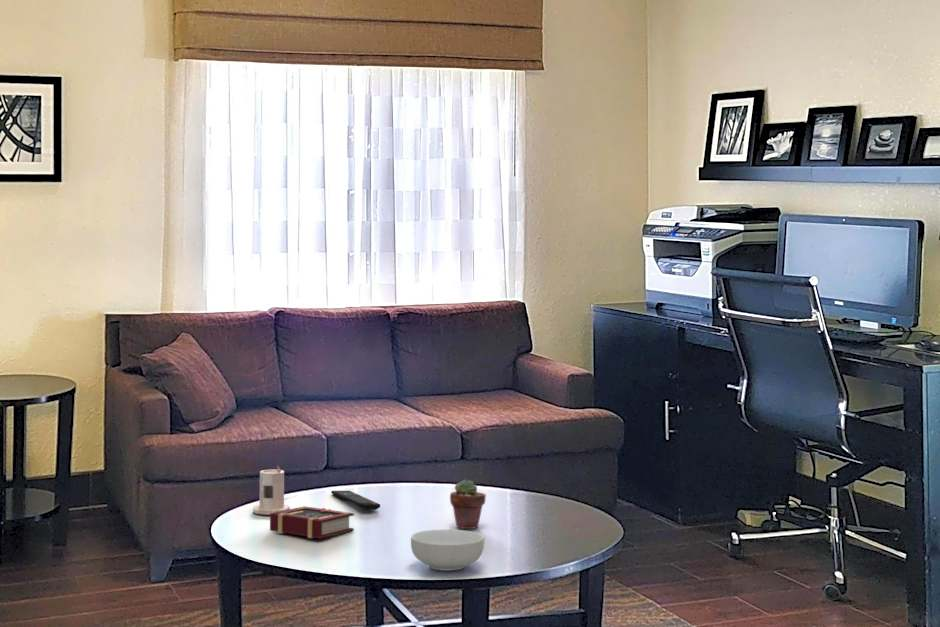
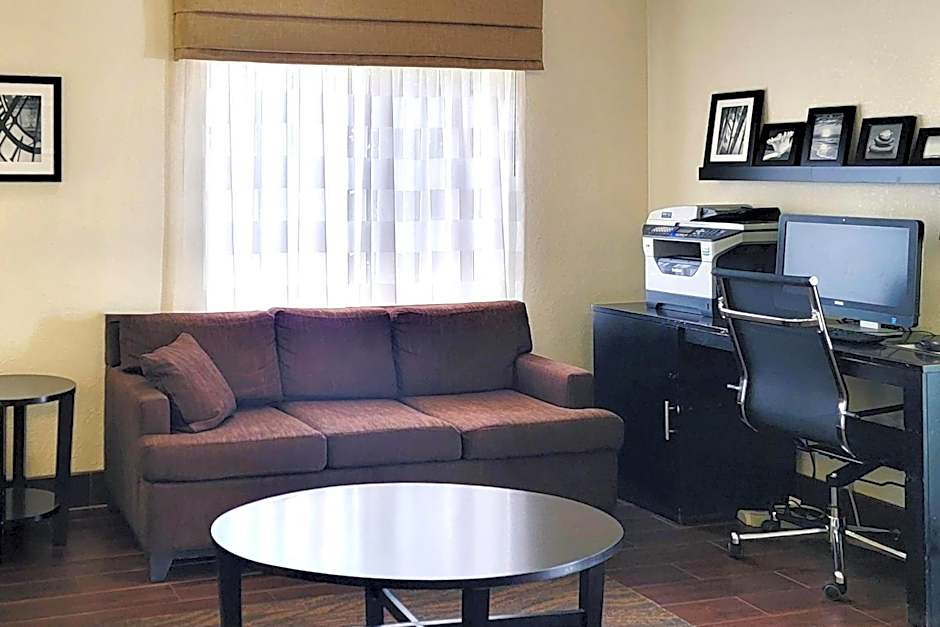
- book [269,505,355,540]
- cereal bowl [410,529,485,572]
- candle [252,465,291,516]
- potted succulent [449,478,487,530]
- remote control [330,490,381,511]
